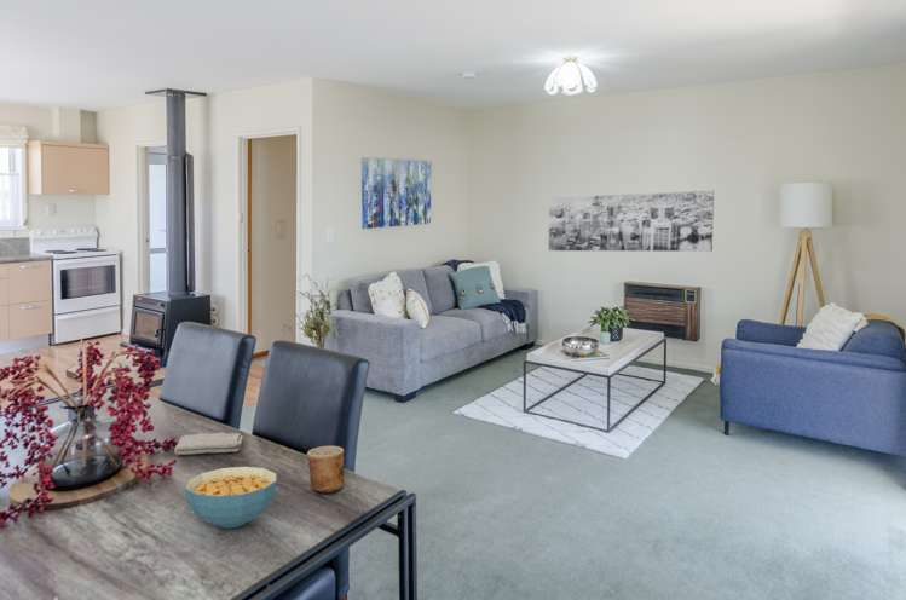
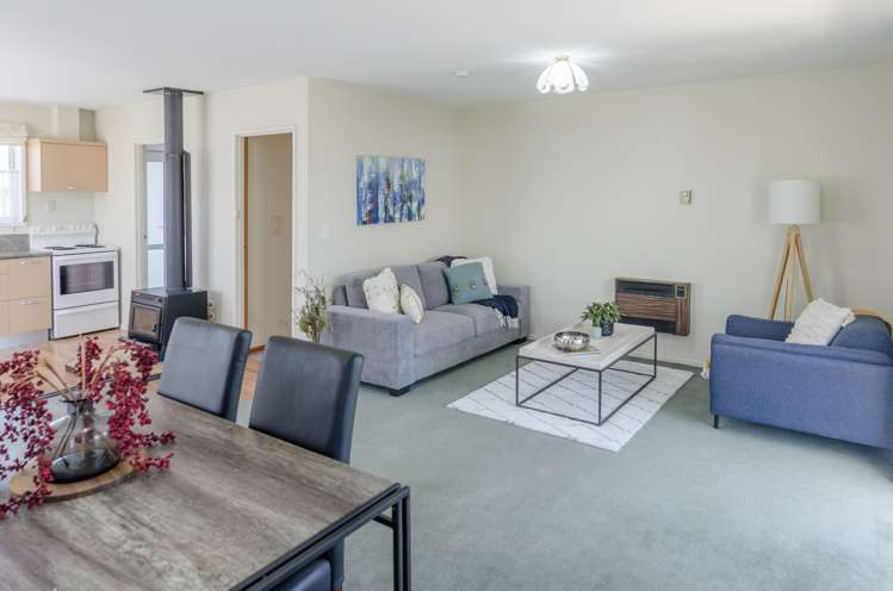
- washcloth [173,431,244,456]
- cereal bowl [184,466,278,530]
- cup [306,445,346,494]
- wall art [547,189,716,253]
